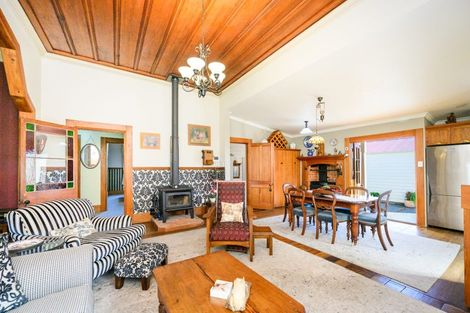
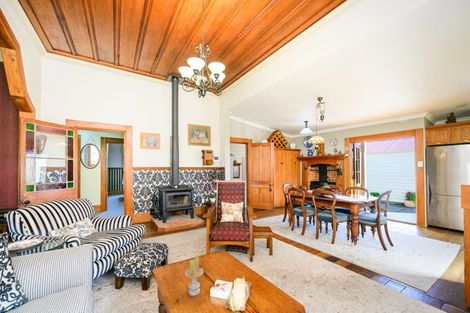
+ candle [184,253,205,297]
